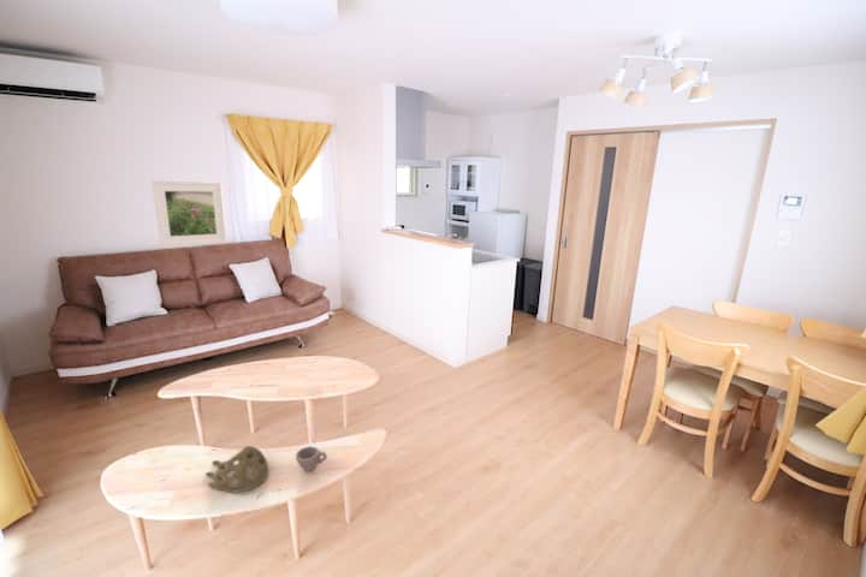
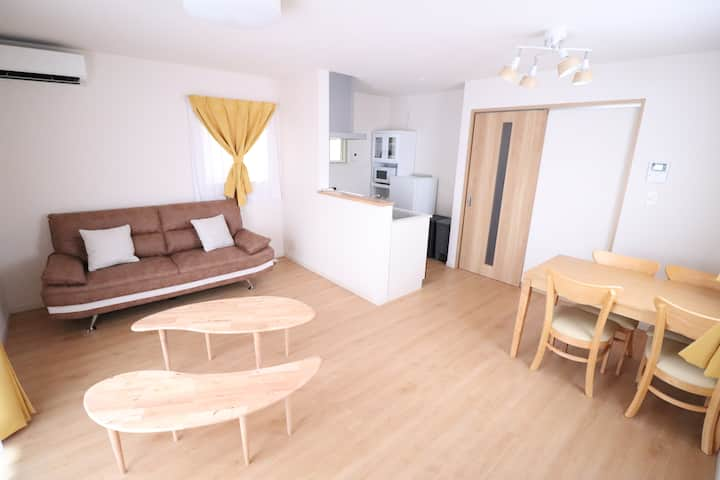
- decorative bowl [204,445,269,494]
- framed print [150,180,229,248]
- cup [295,445,328,472]
